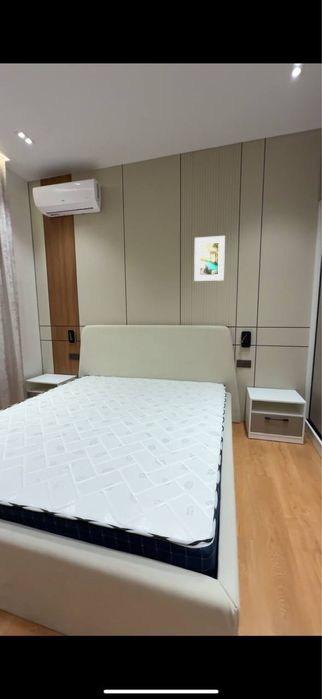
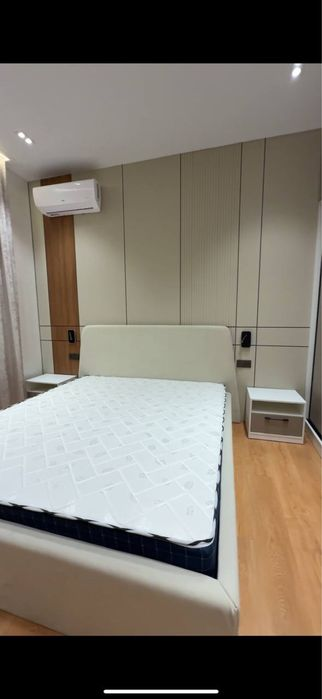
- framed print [193,235,226,282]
